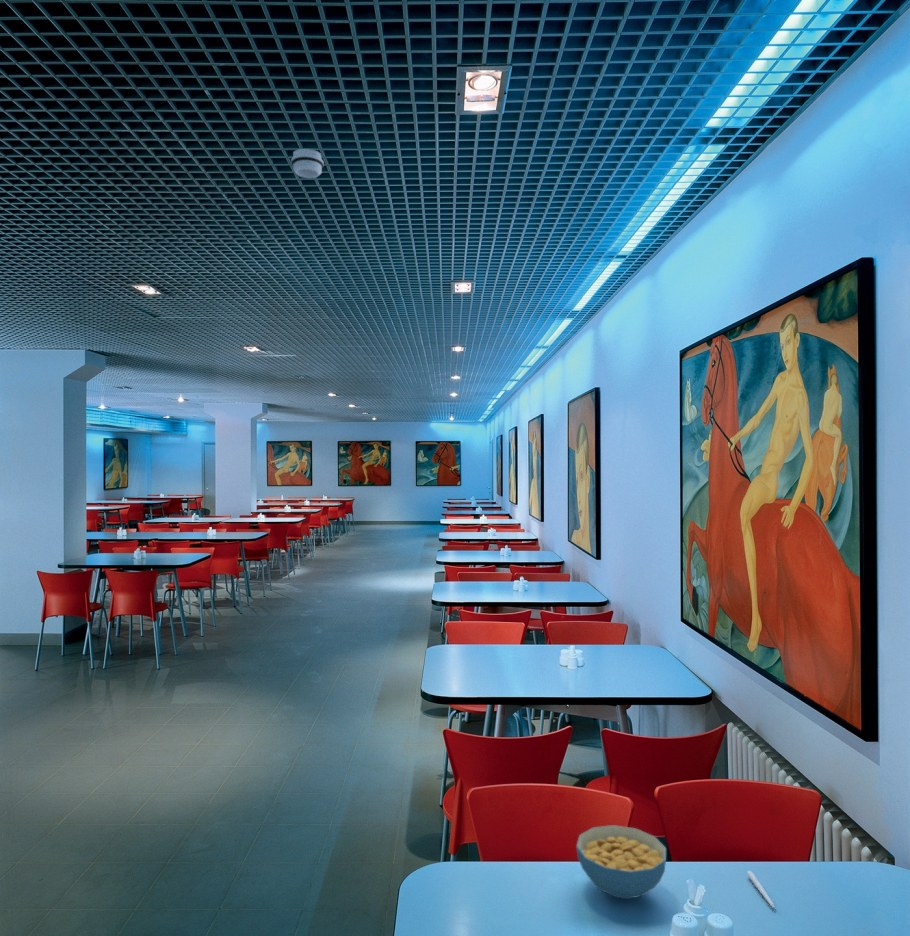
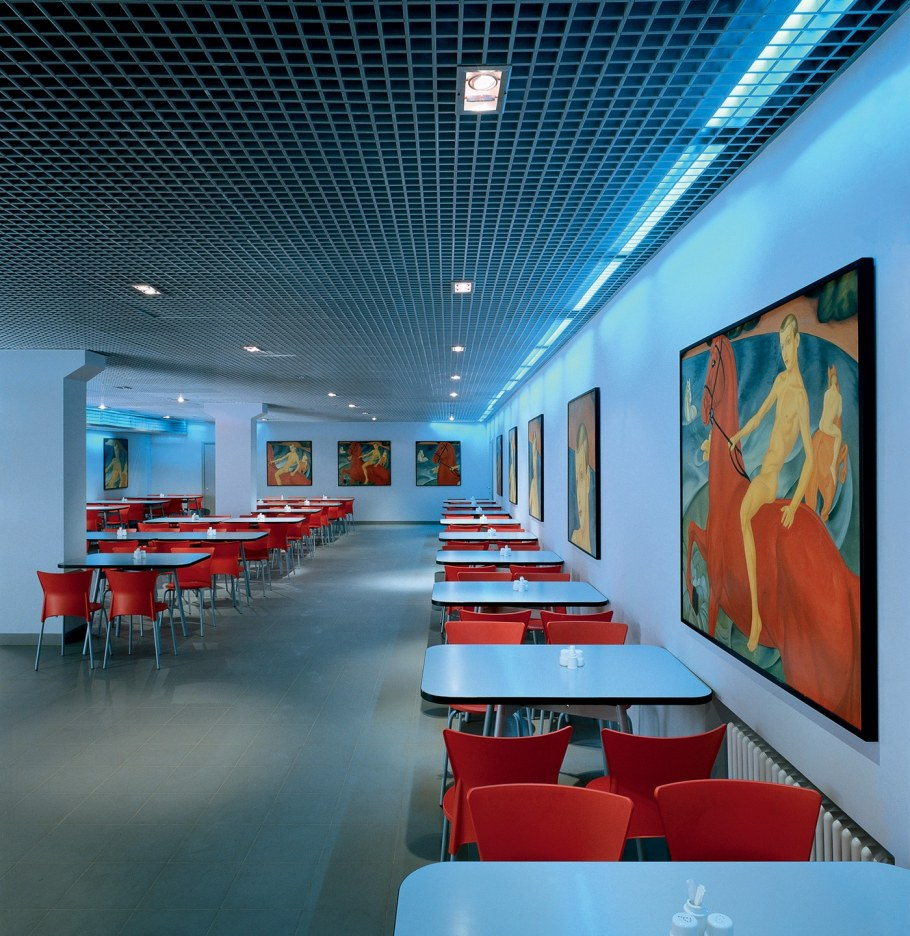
- cereal bowl [575,824,667,900]
- pen [747,870,776,909]
- smoke detector [290,148,325,179]
